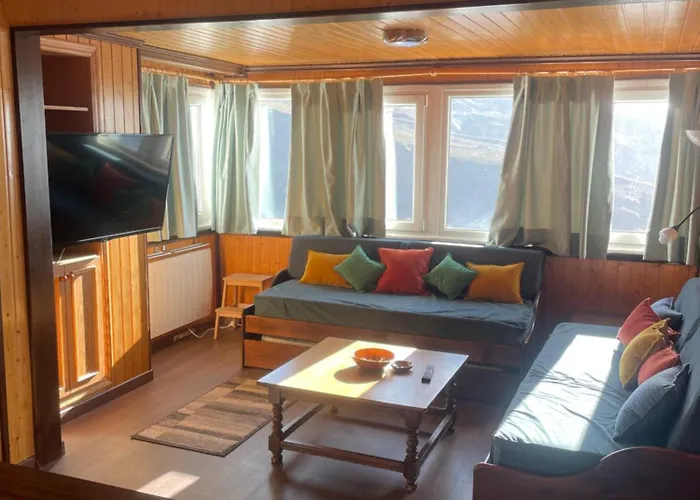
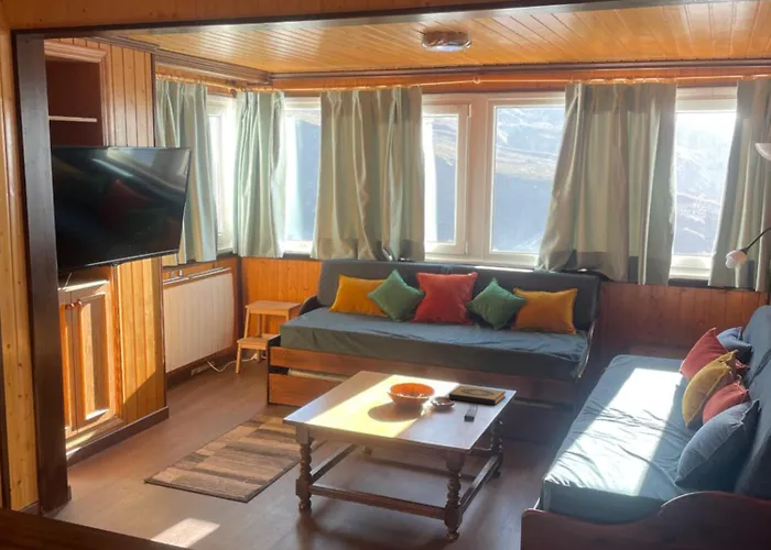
+ hardback book [448,385,507,406]
